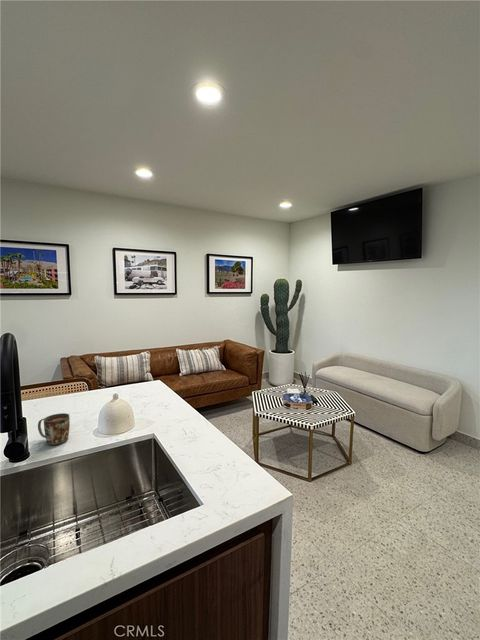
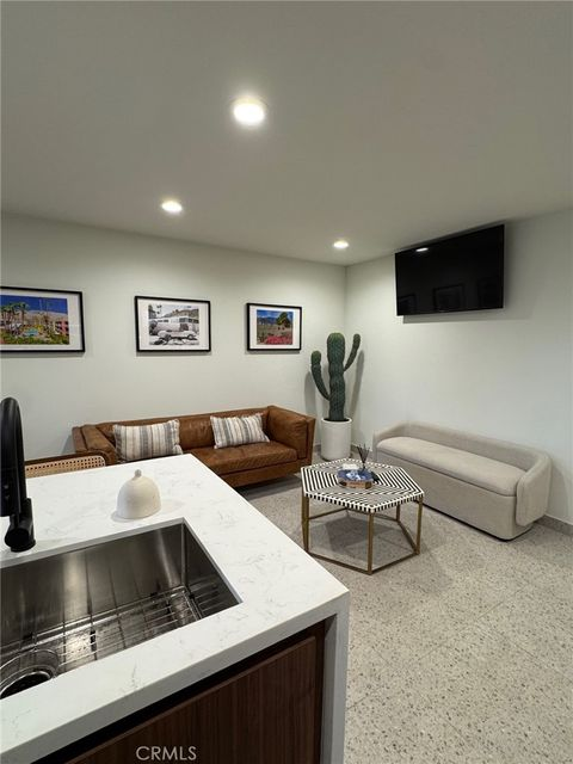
- mug [37,412,71,446]
